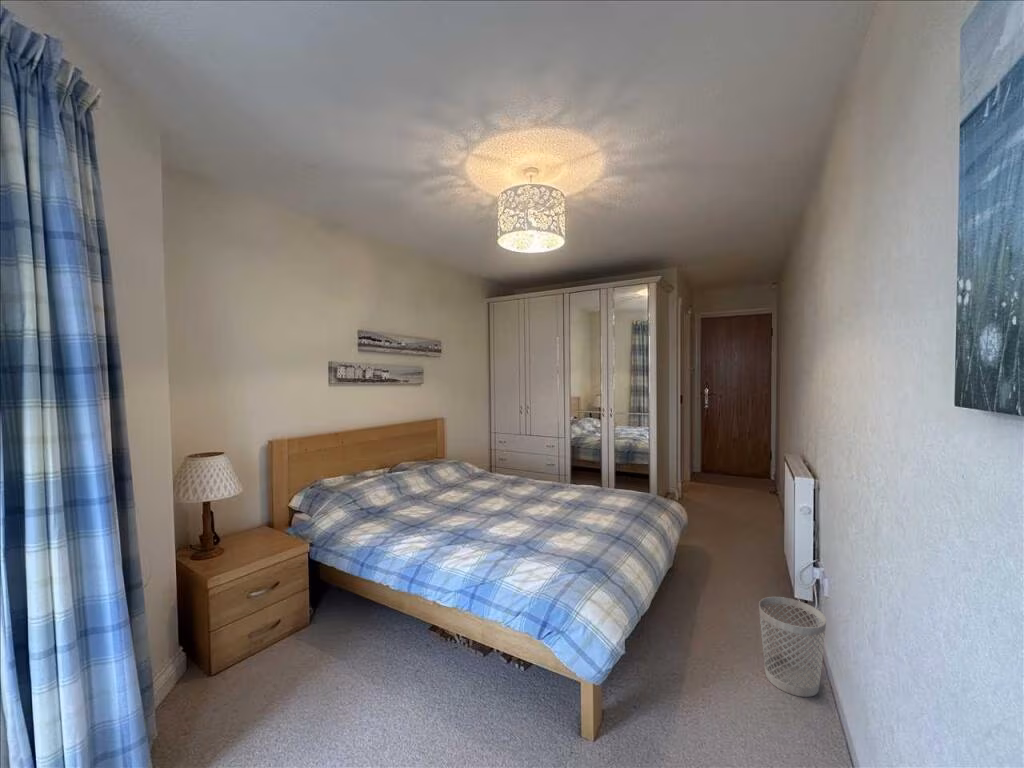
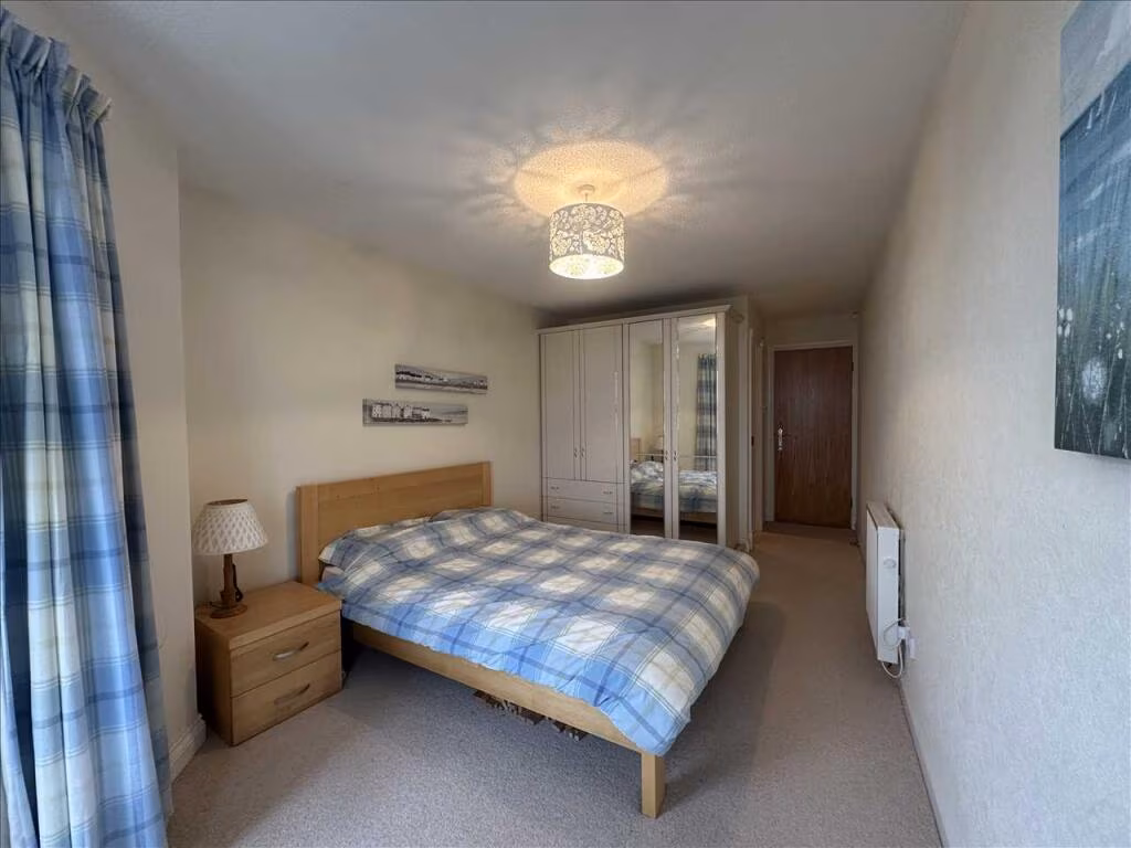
- wastebasket [758,596,827,698]
